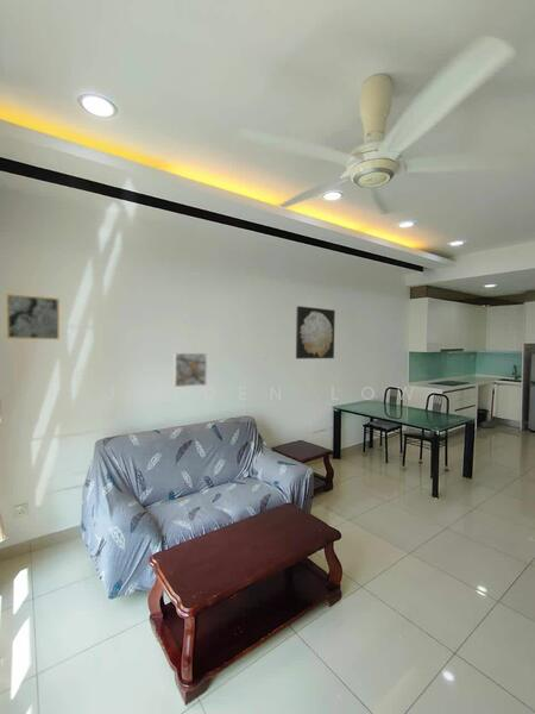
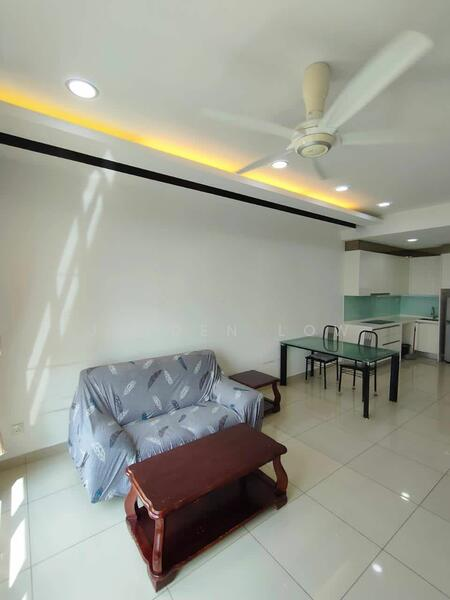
- wall art [295,305,336,359]
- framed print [172,352,208,388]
- wall art [6,293,61,340]
